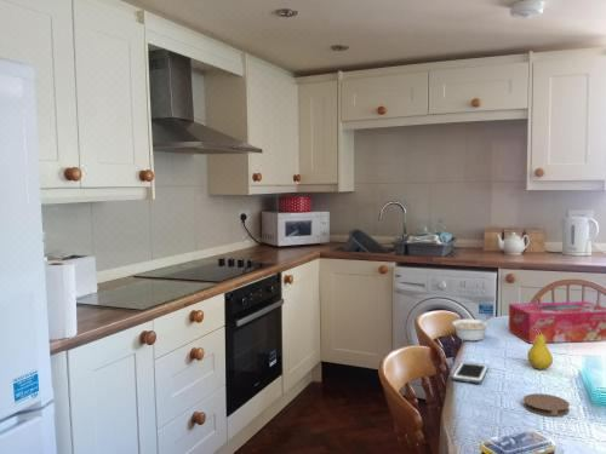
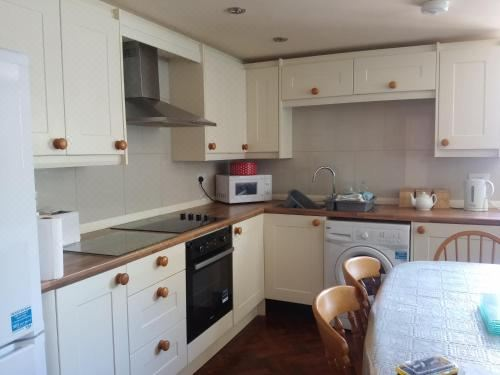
- legume [451,316,492,343]
- tissue box [508,300,606,345]
- fruit [526,327,554,370]
- coaster [522,392,571,418]
- cell phone [451,361,490,385]
